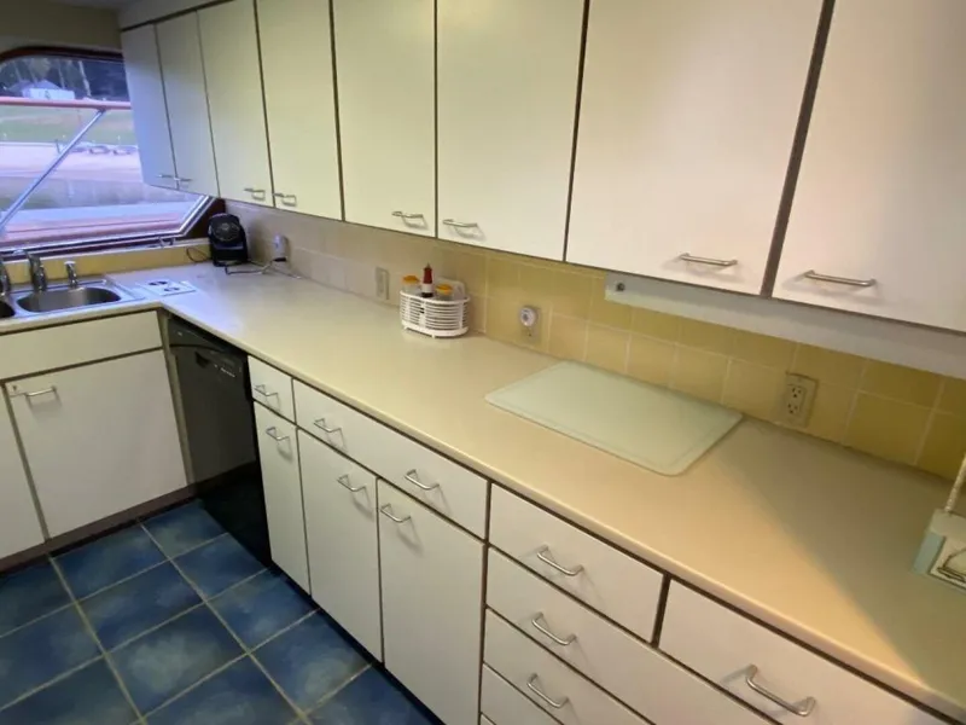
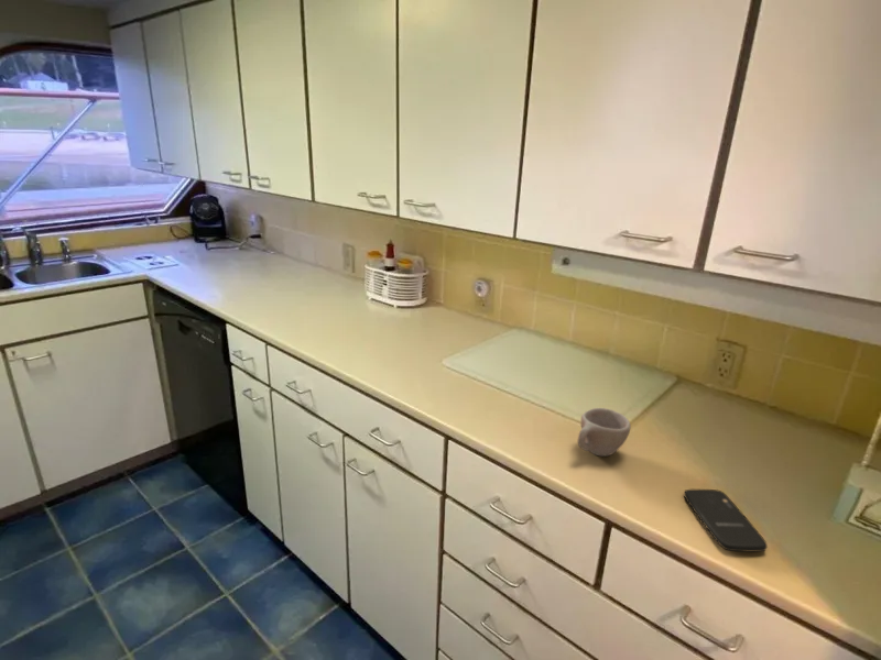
+ cup [577,407,632,458]
+ smartphone [683,488,769,553]
